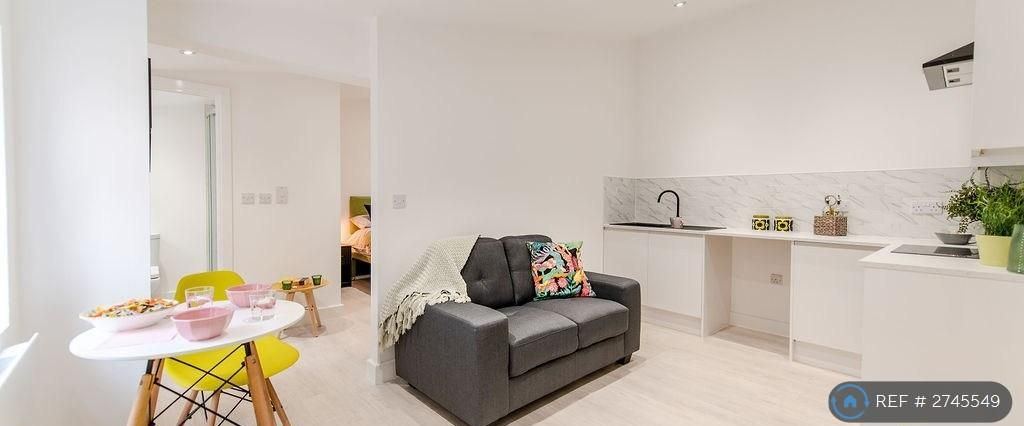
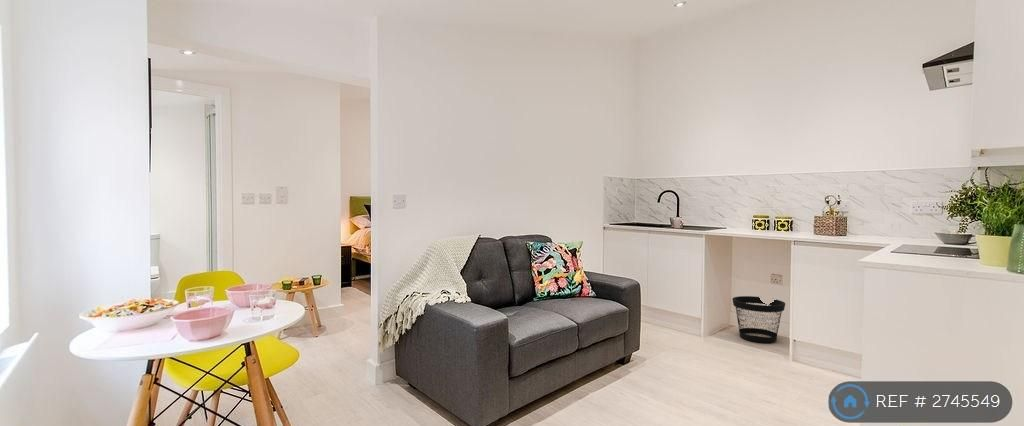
+ wastebasket [731,295,786,344]
